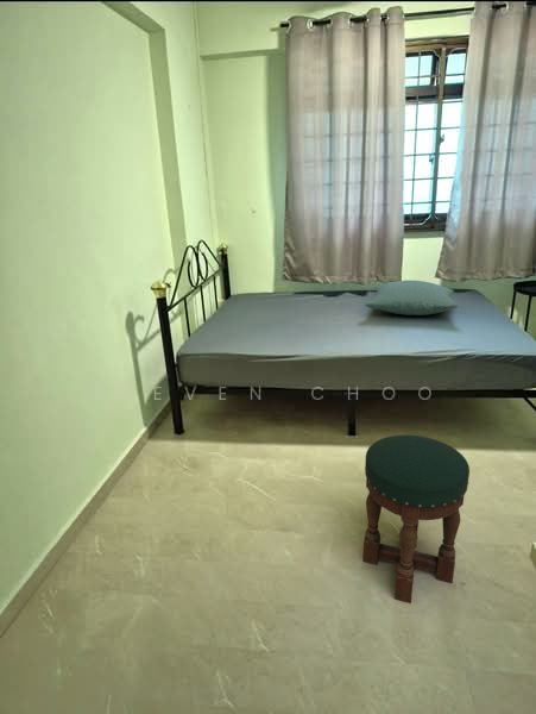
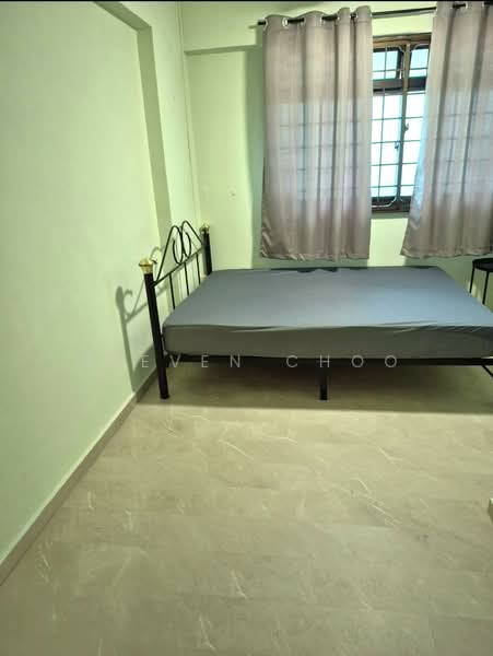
- stool [362,433,471,605]
- pillow [364,278,459,317]
